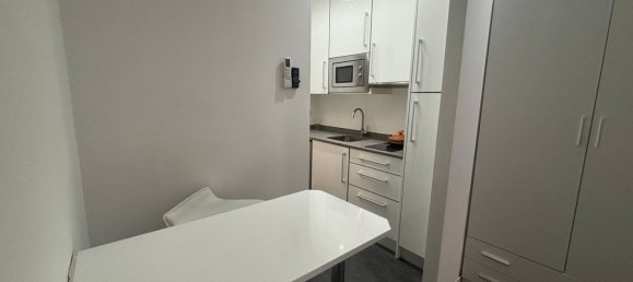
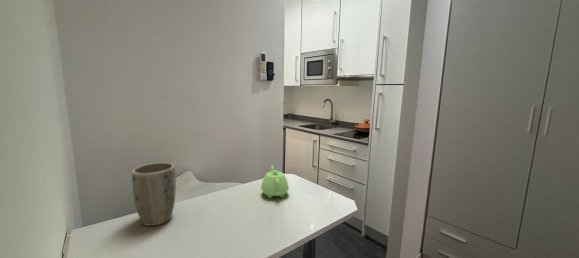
+ plant pot [131,162,177,227]
+ teapot [260,164,290,199]
